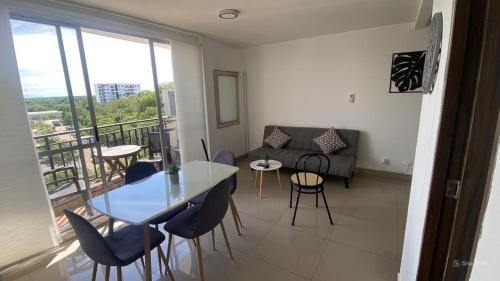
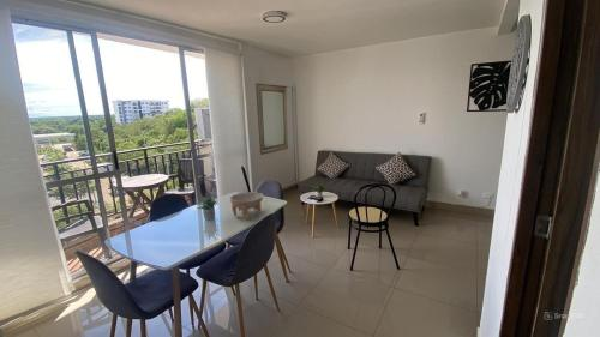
+ bowl [228,191,264,221]
